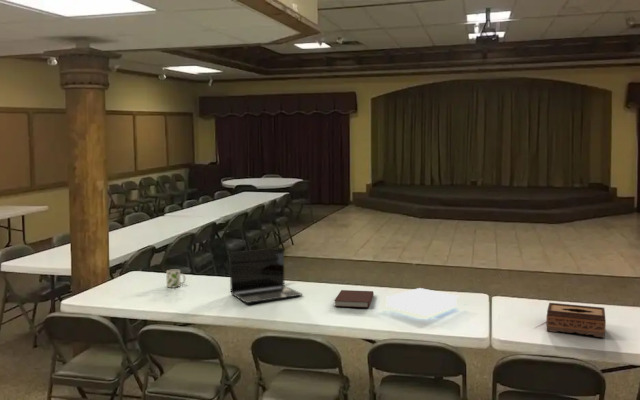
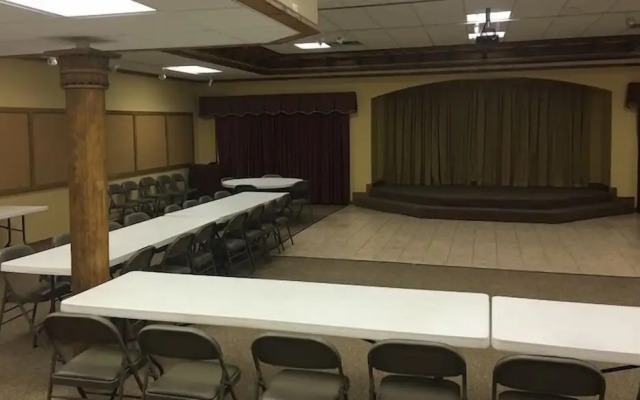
- notebook [333,289,375,309]
- paper stack [385,287,461,317]
- mug [165,269,186,288]
- tissue box [545,302,607,338]
- laptop [229,247,303,304]
